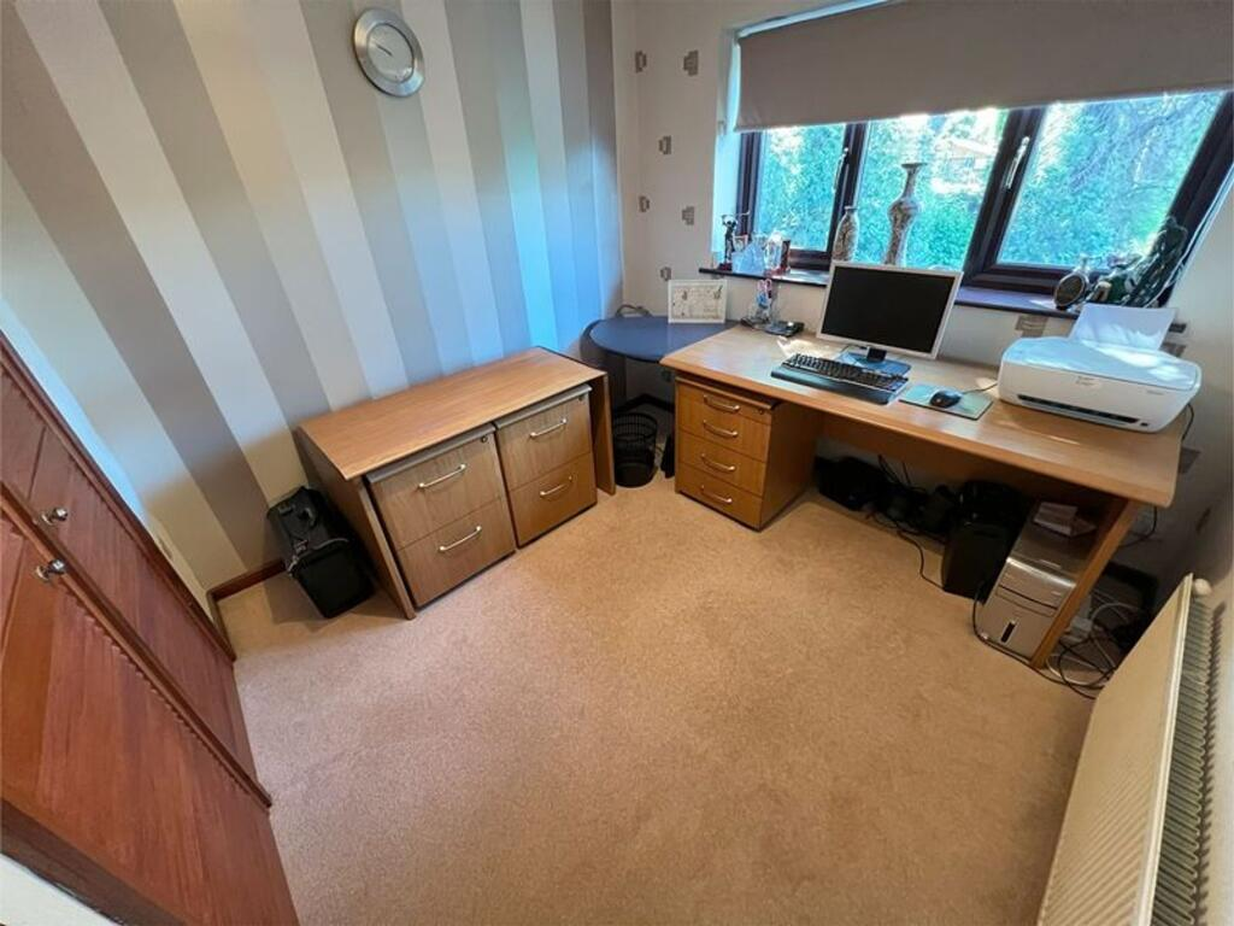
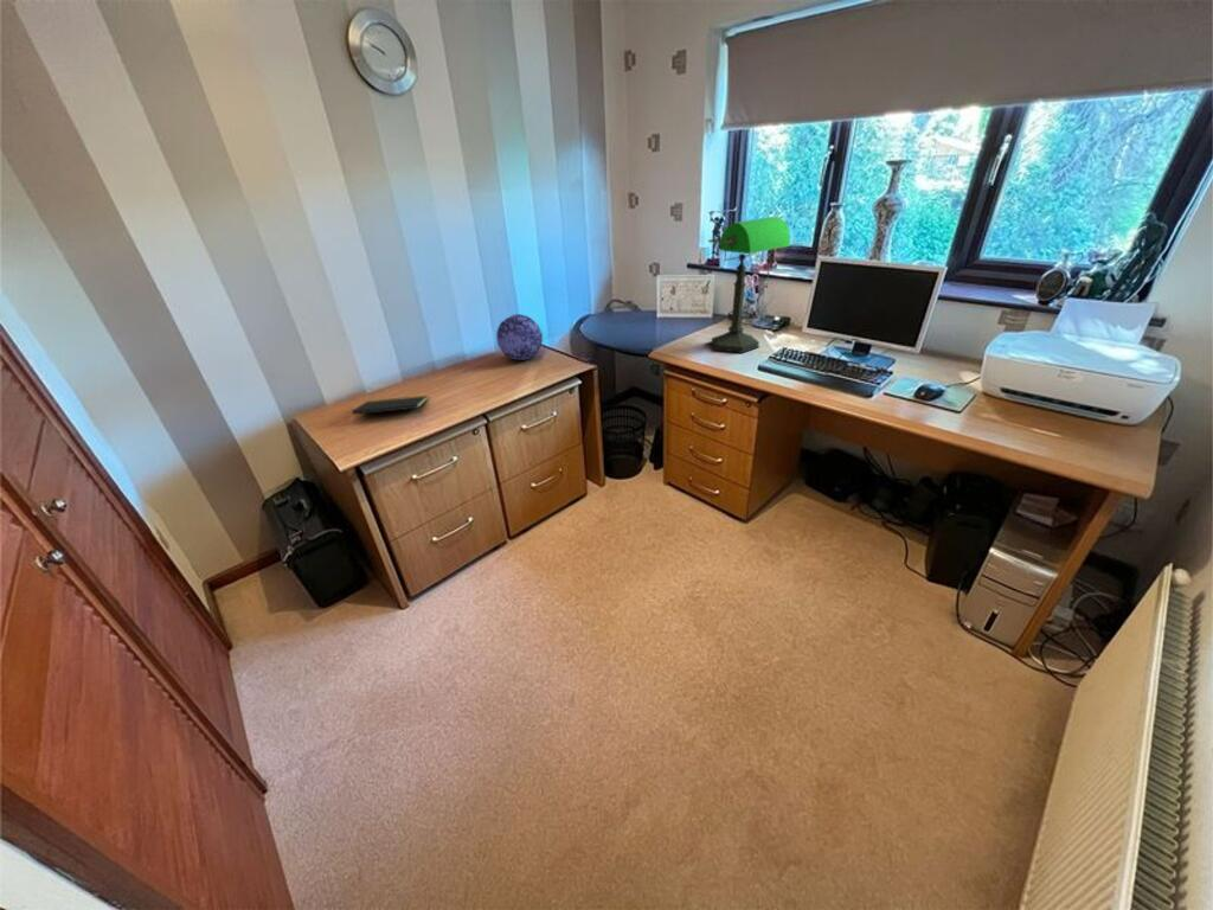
+ desk lamp [707,216,791,354]
+ notepad [351,395,429,417]
+ decorative ball [495,313,544,361]
